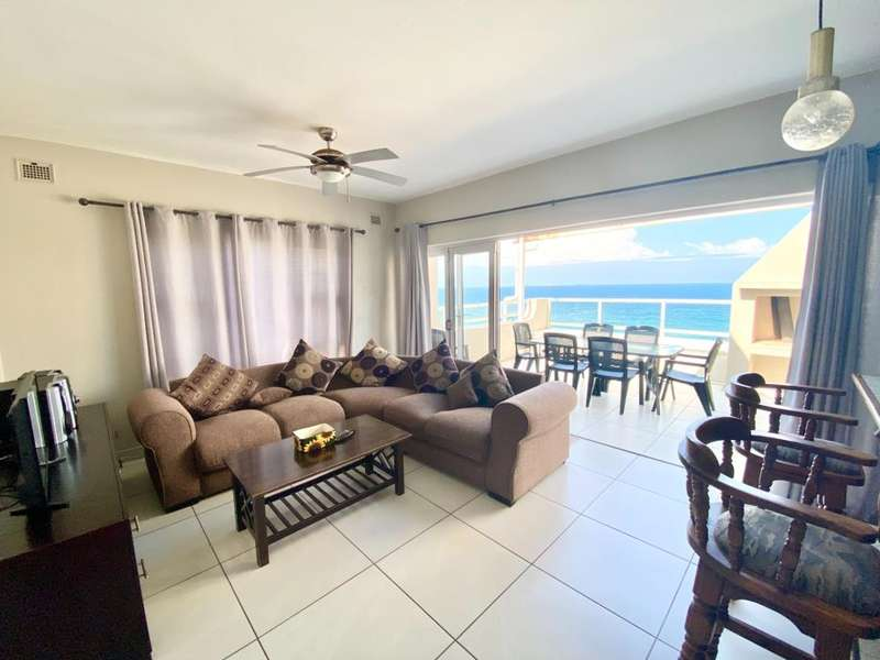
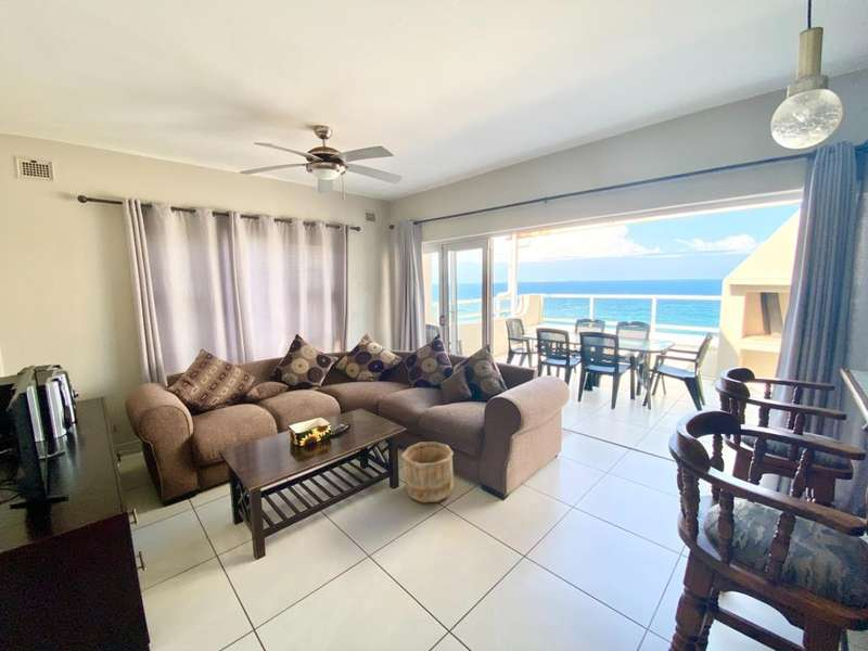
+ wooden bucket [400,441,455,505]
